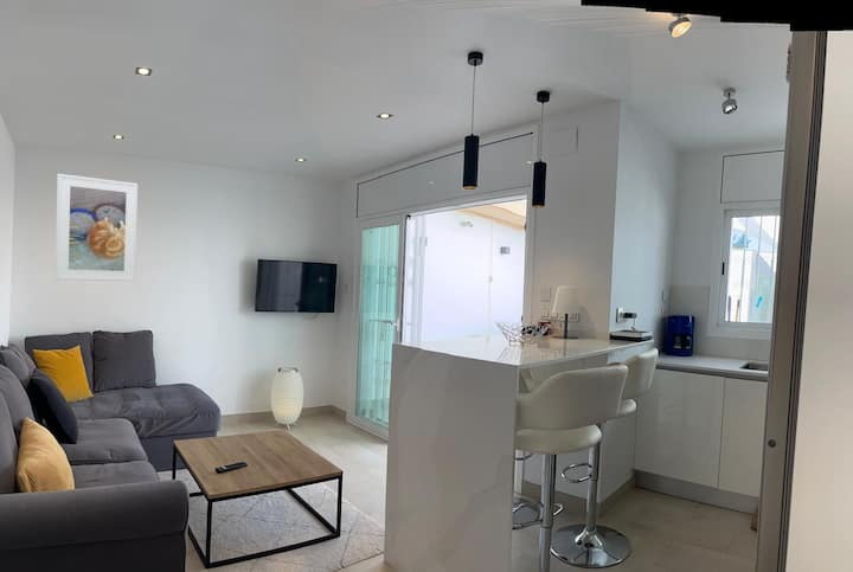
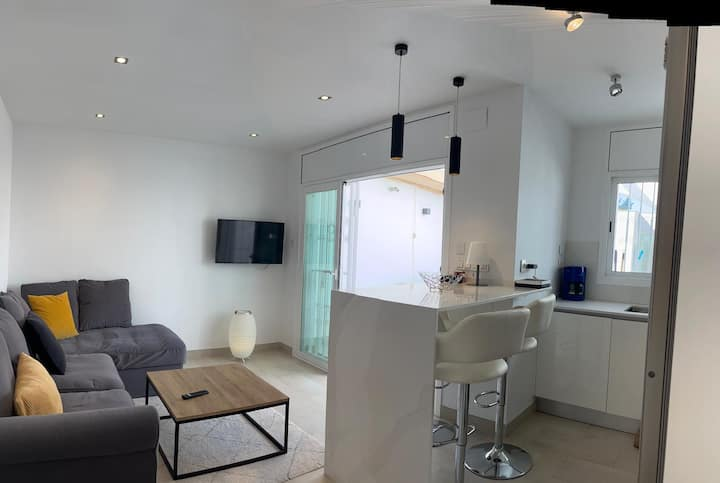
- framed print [54,173,139,282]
